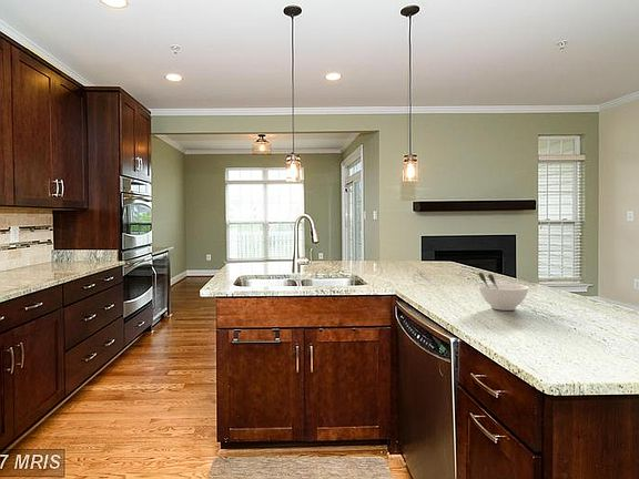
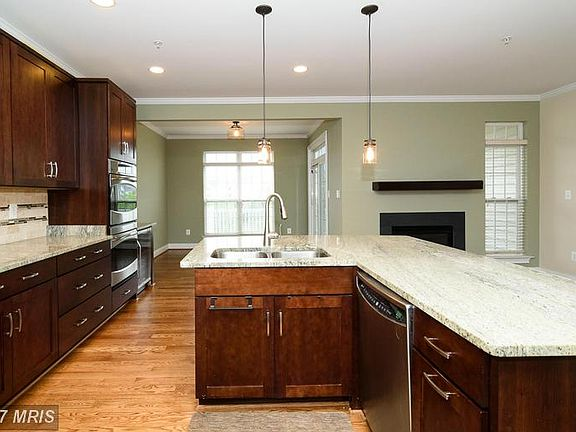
- bowl [477,272,530,312]
